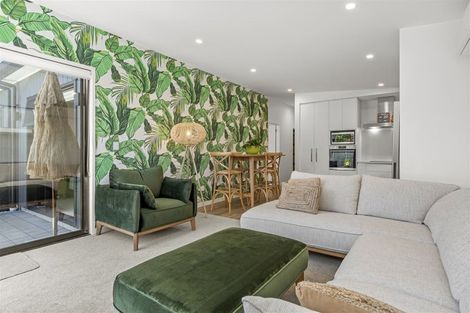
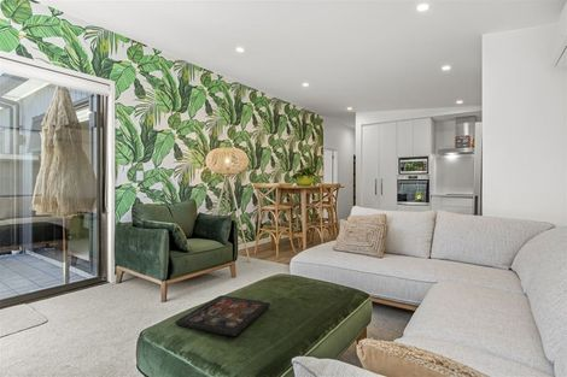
+ decorative tray [174,294,271,337]
